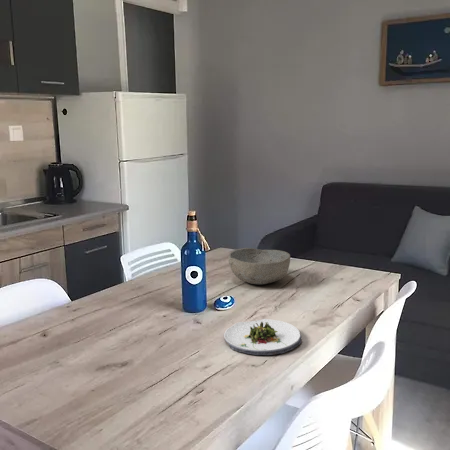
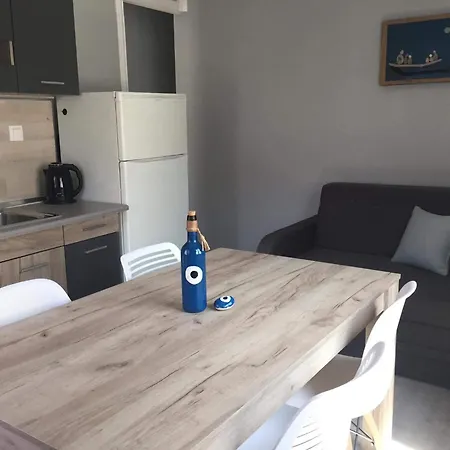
- salad plate [223,318,303,356]
- bowl [227,247,291,285]
